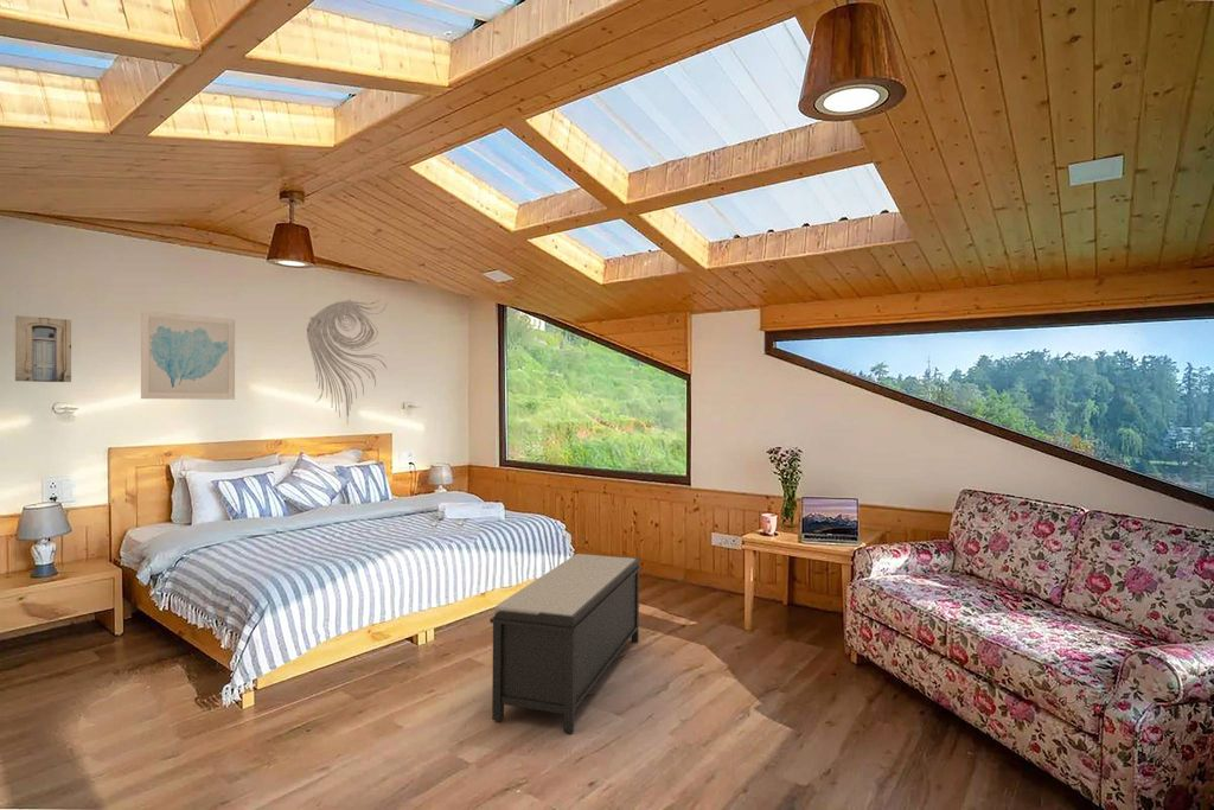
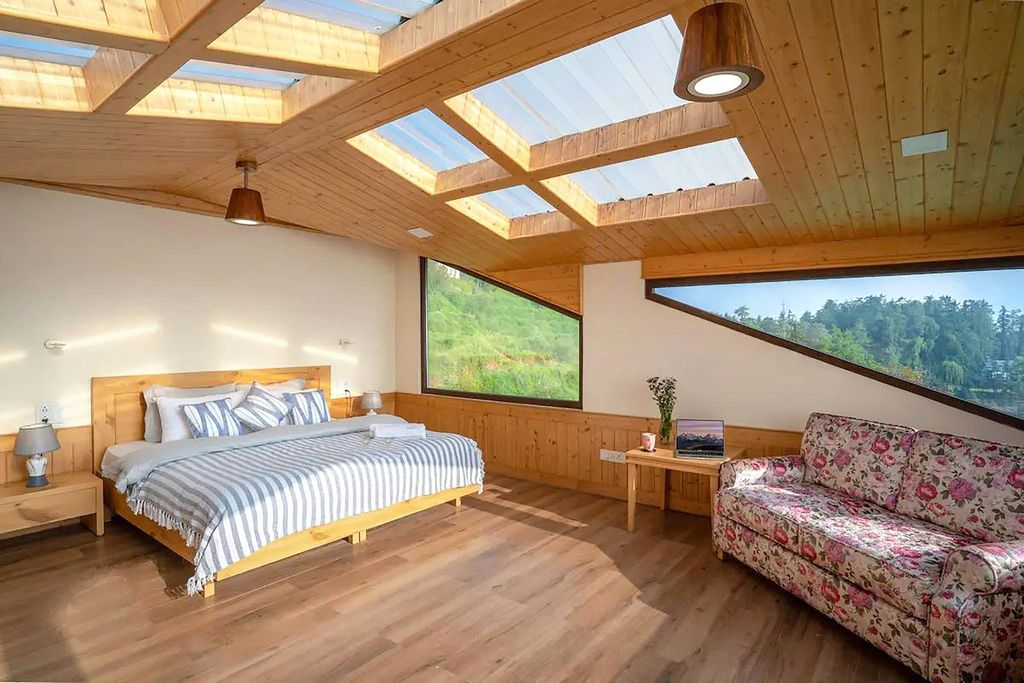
- bench [488,553,643,734]
- wall art [14,314,72,383]
- wall art [140,310,236,401]
- wall sculpture [306,298,389,426]
